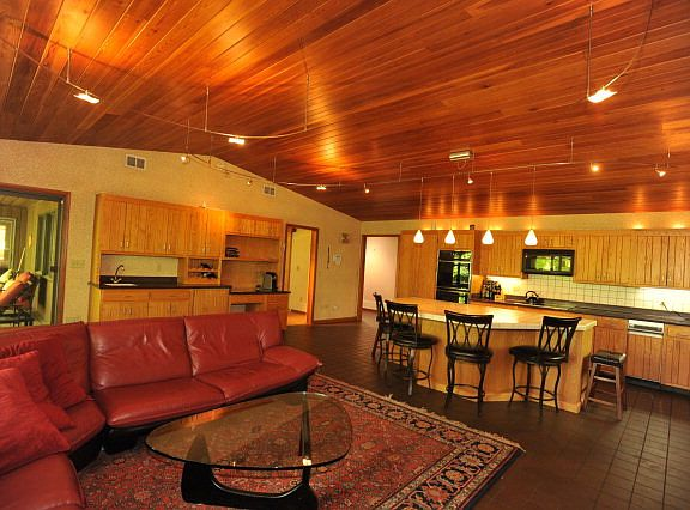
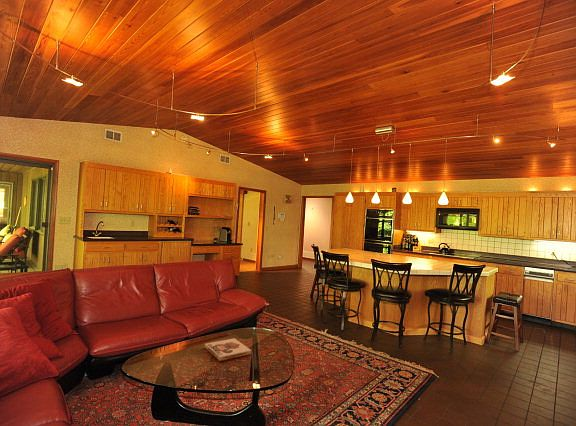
+ board game [204,337,252,362]
